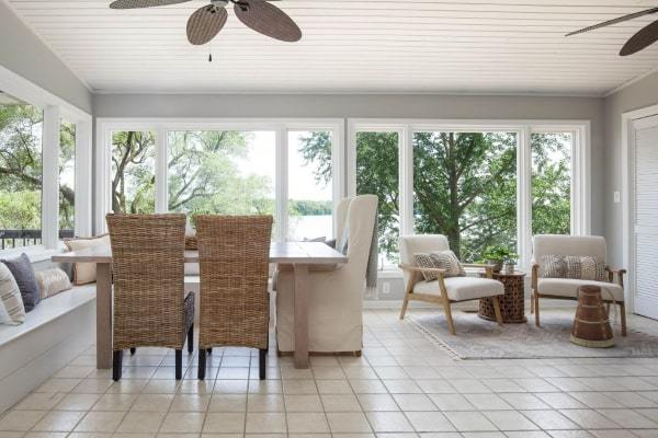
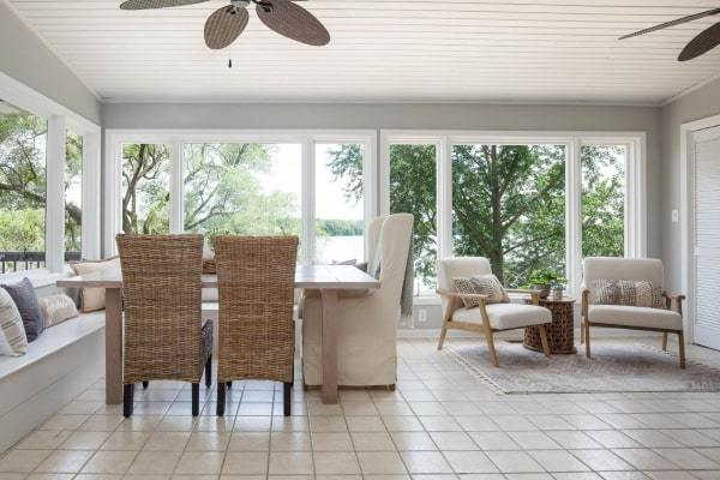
- basket [569,284,619,348]
